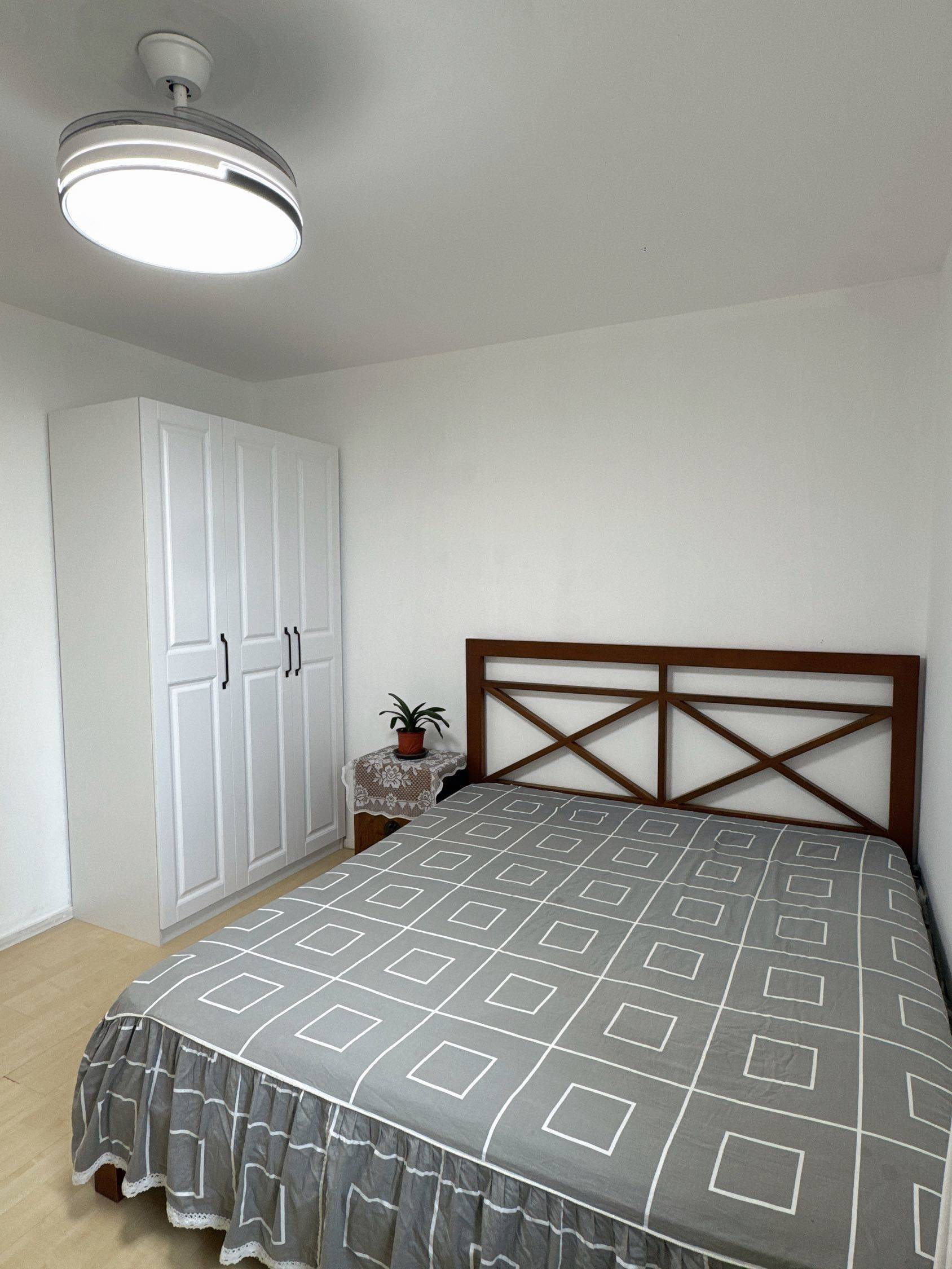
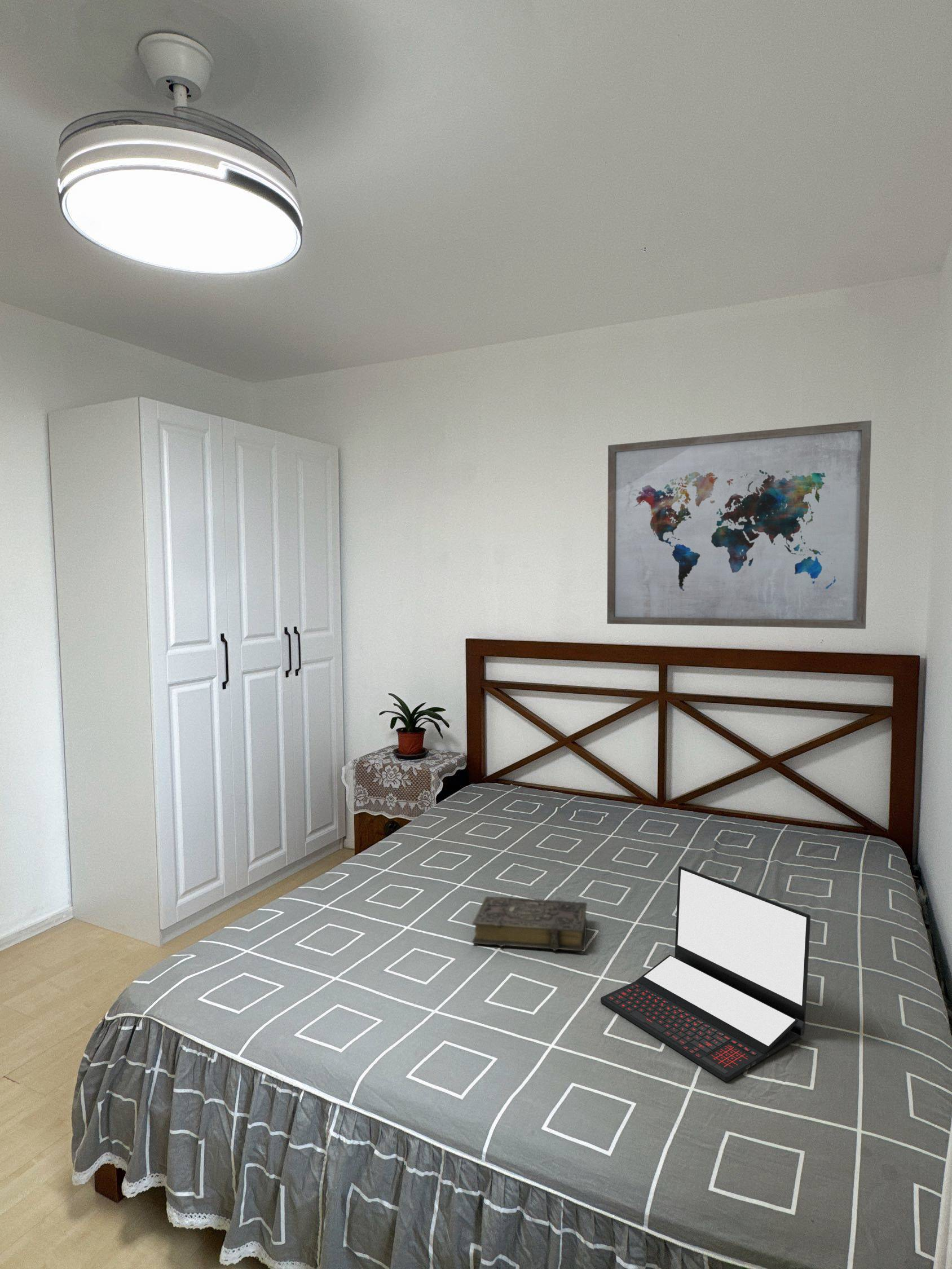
+ laptop [600,866,811,1082]
+ book [471,896,588,952]
+ wall art [606,420,872,629]
